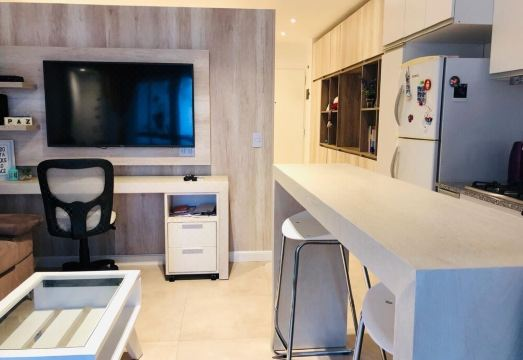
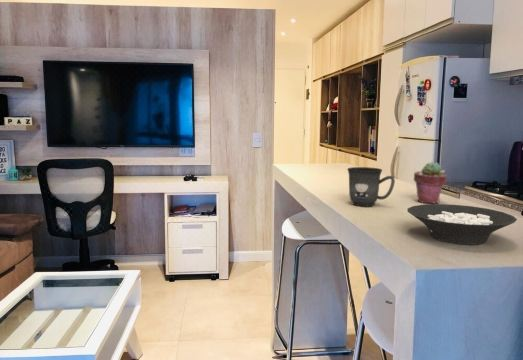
+ potted succulent [413,161,448,204]
+ mug [346,166,396,207]
+ cereal bowl [406,203,518,245]
